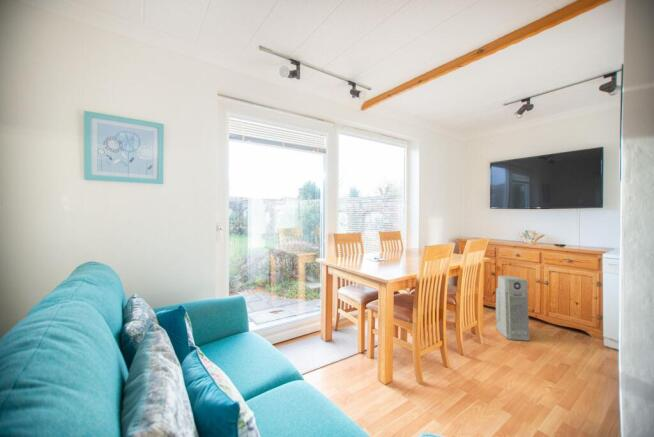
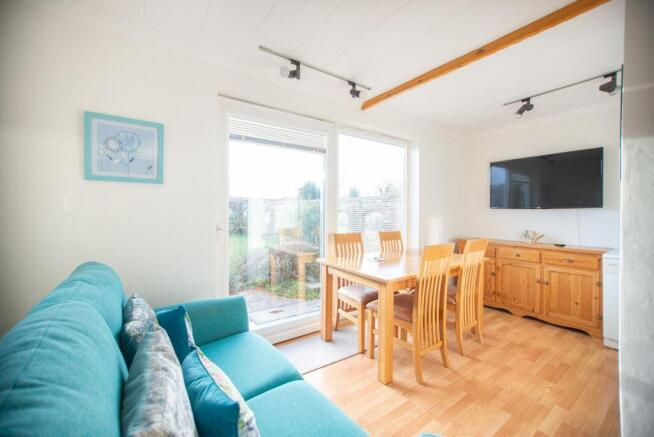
- air purifier [495,275,530,342]
